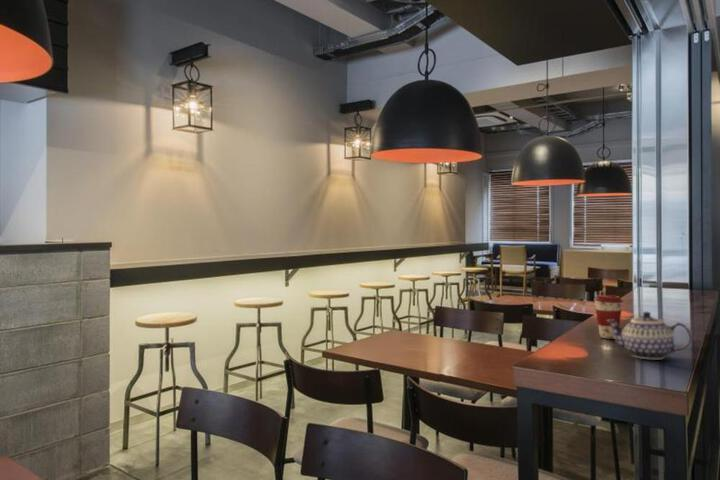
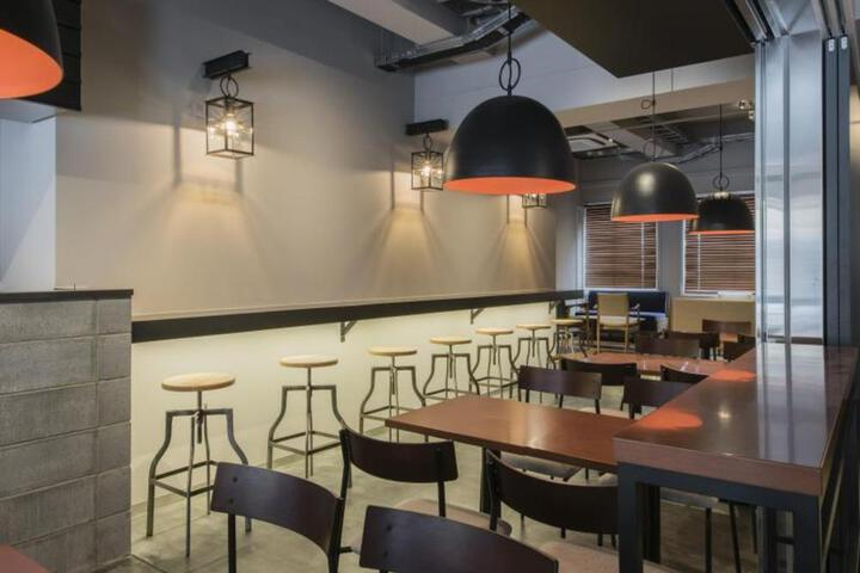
- teapot [607,311,693,361]
- coffee cup [593,294,624,340]
